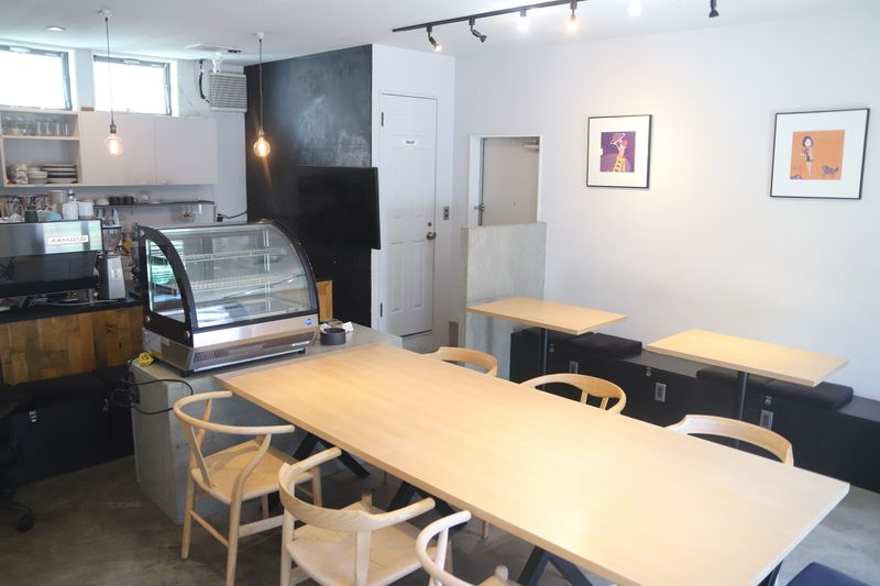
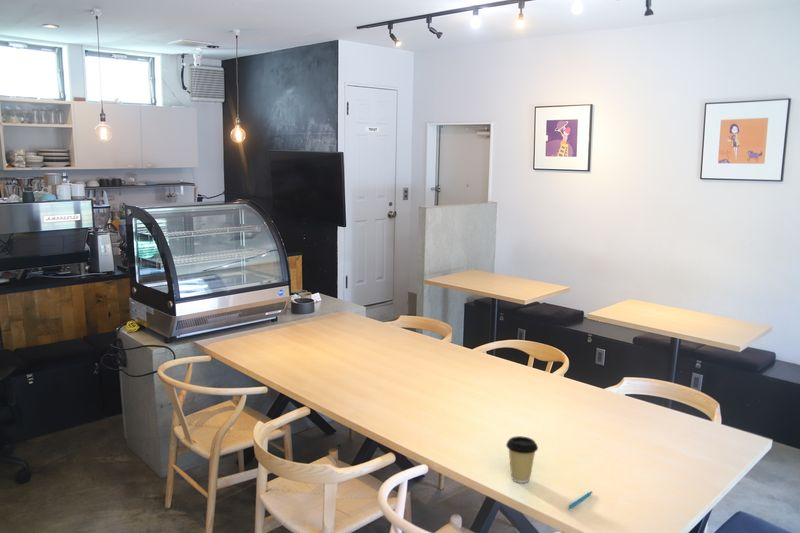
+ coffee cup [505,435,539,484]
+ pen [567,490,594,510]
